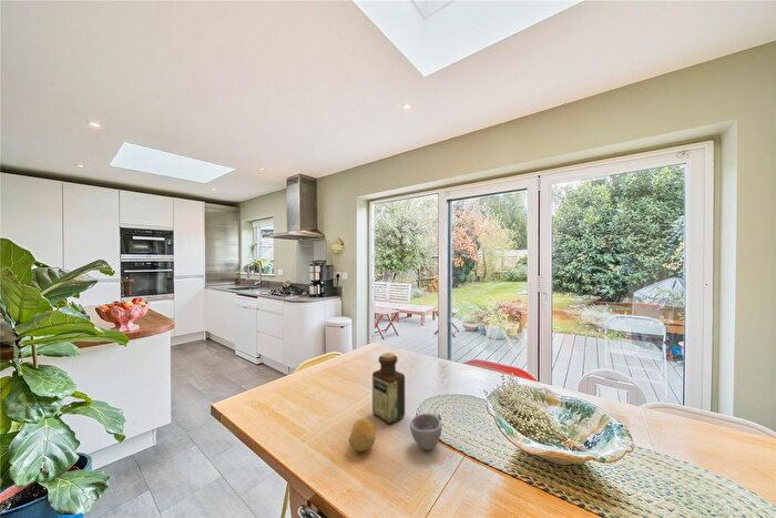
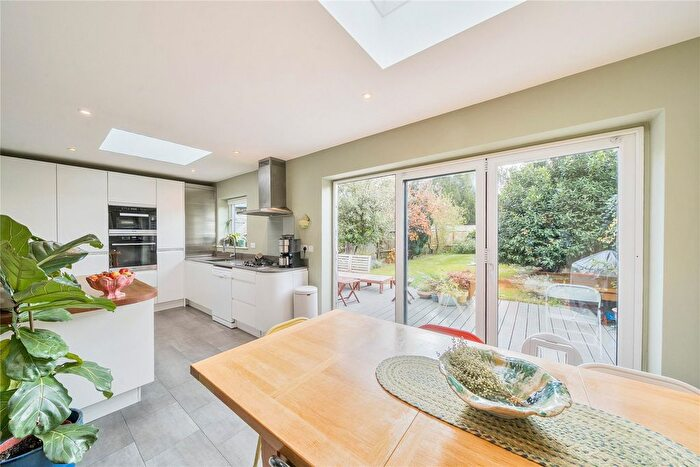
- fruit [348,418,377,453]
- bottle [371,352,406,425]
- cup [409,413,442,451]
